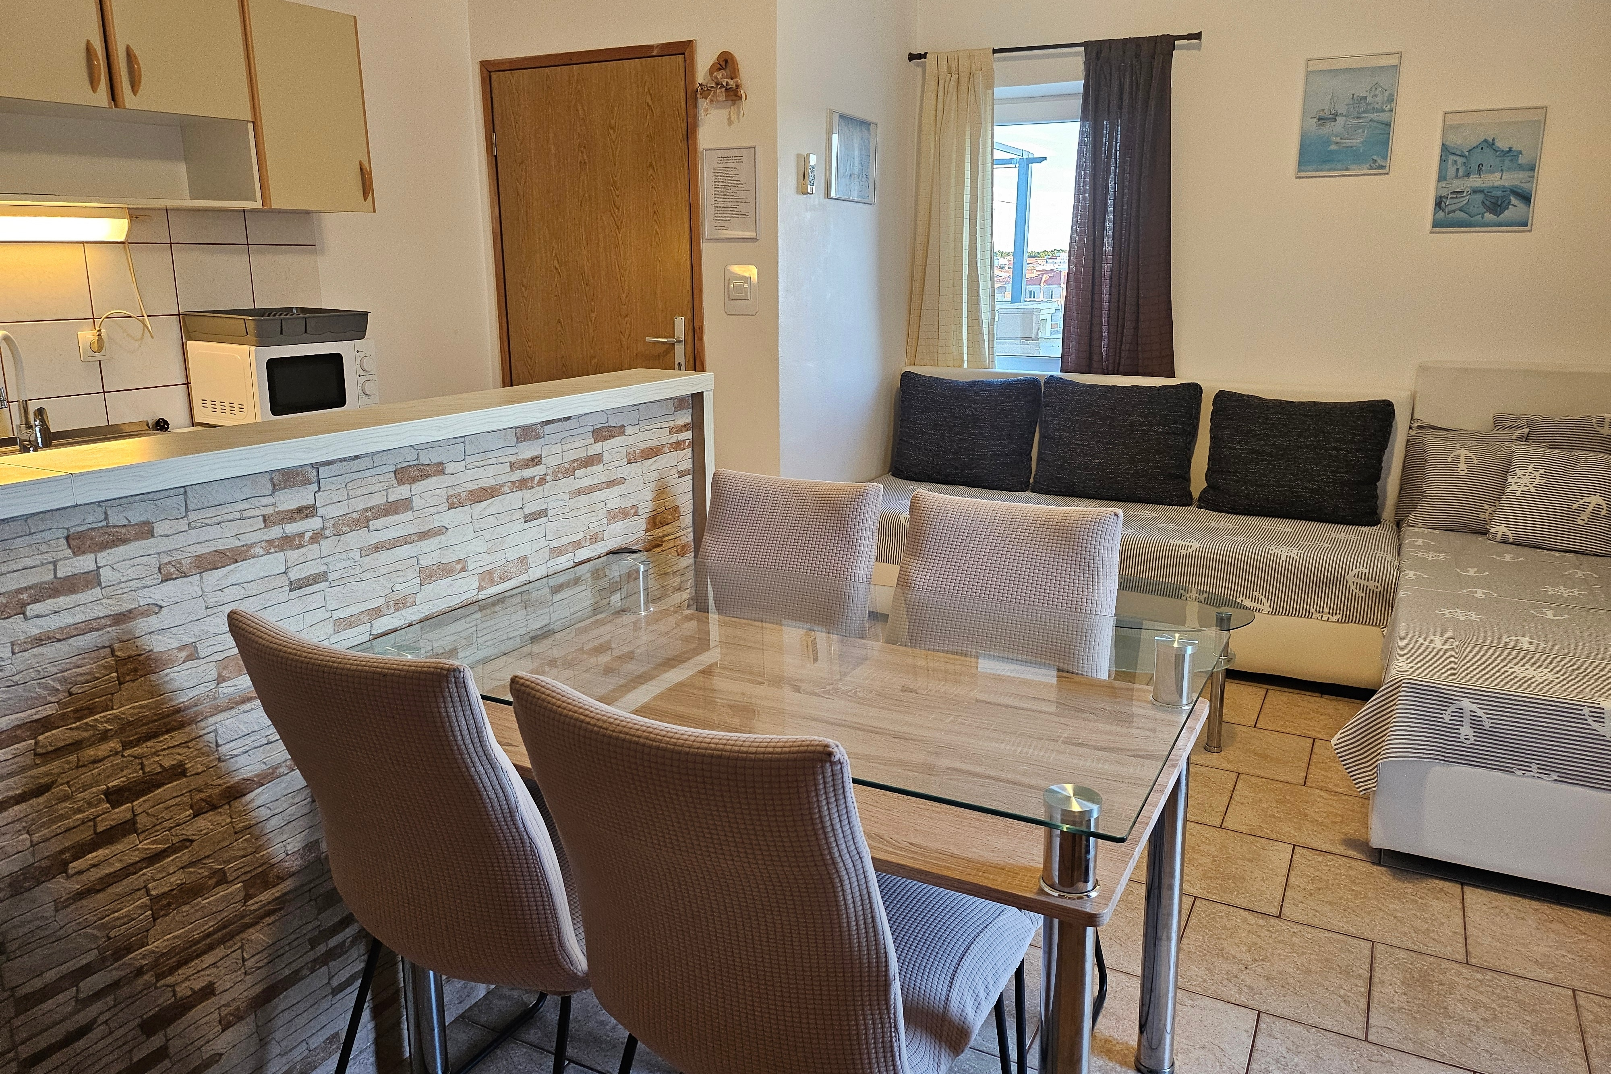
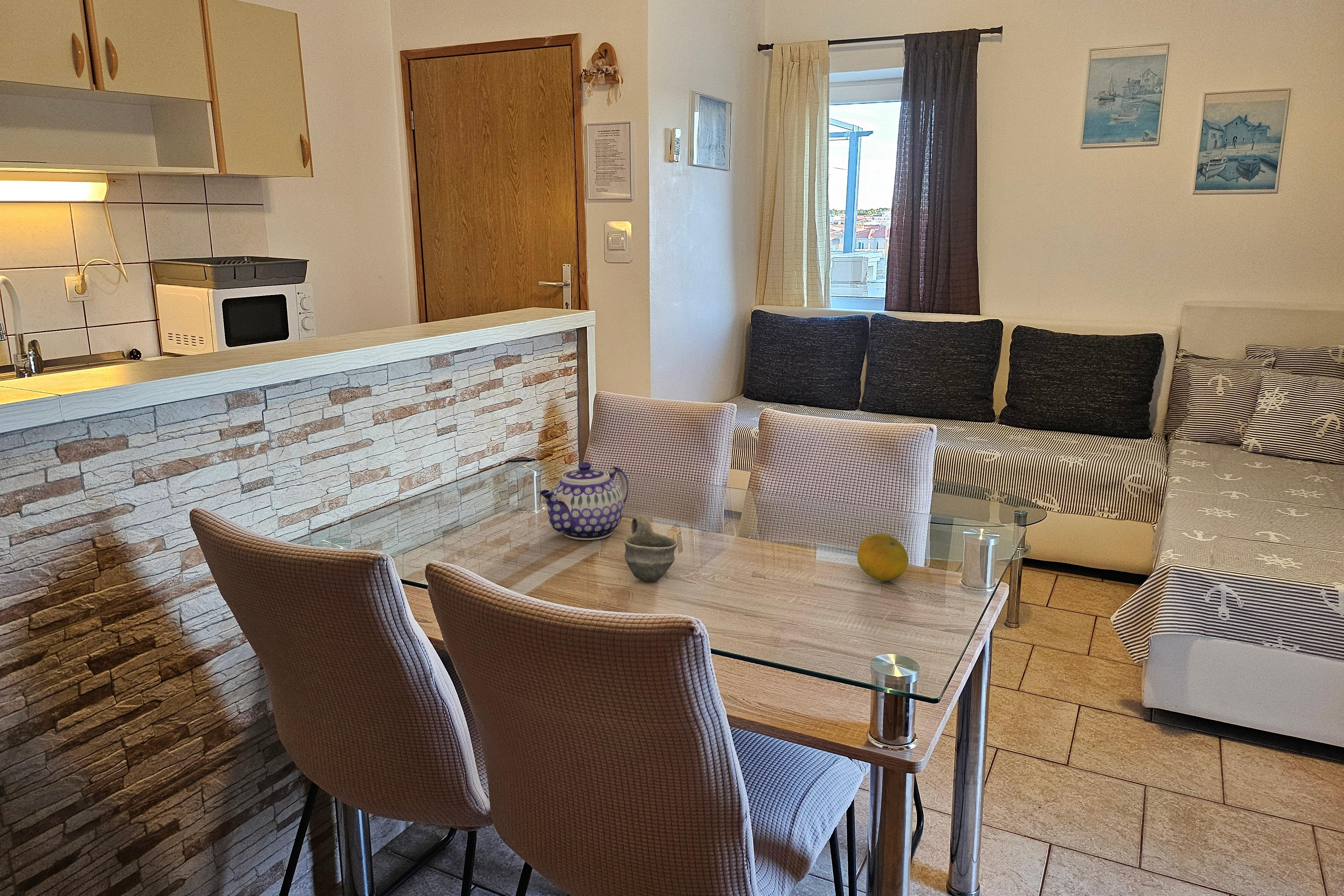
+ teapot [540,462,629,540]
+ cup [624,515,678,582]
+ fruit [857,533,909,581]
